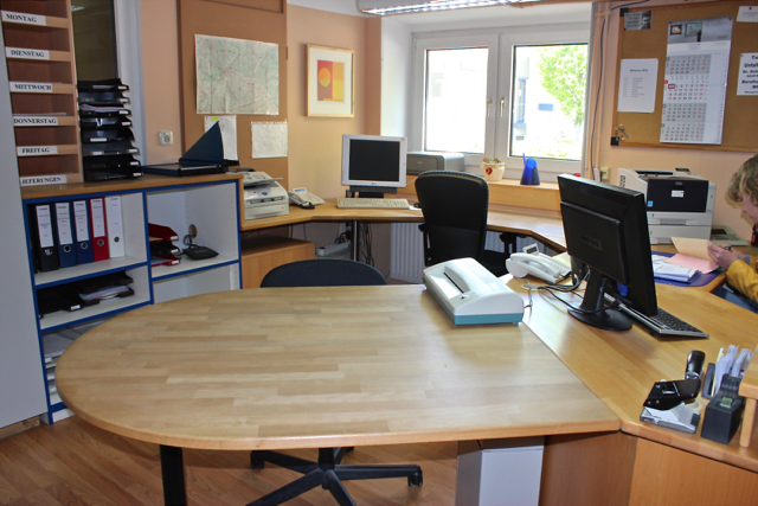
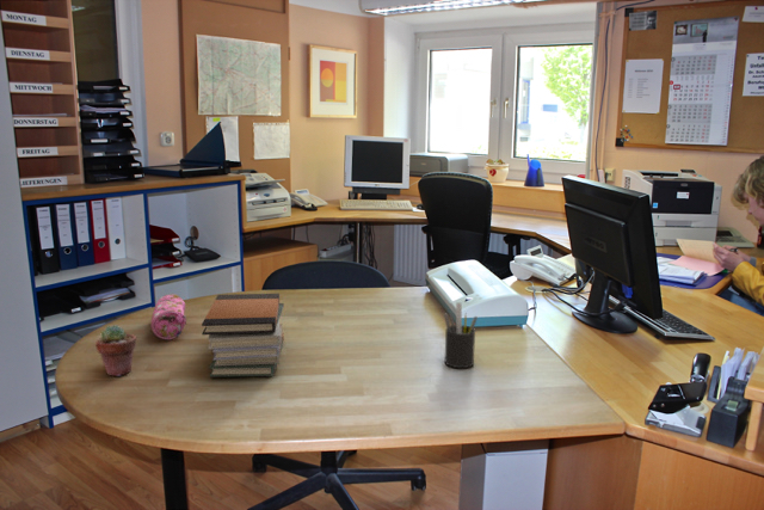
+ book stack [201,293,285,379]
+ pencil case [150,293,187,340]
+ potted succulent [94,324,137,377]
+ pen holder [443,302,479,369]
